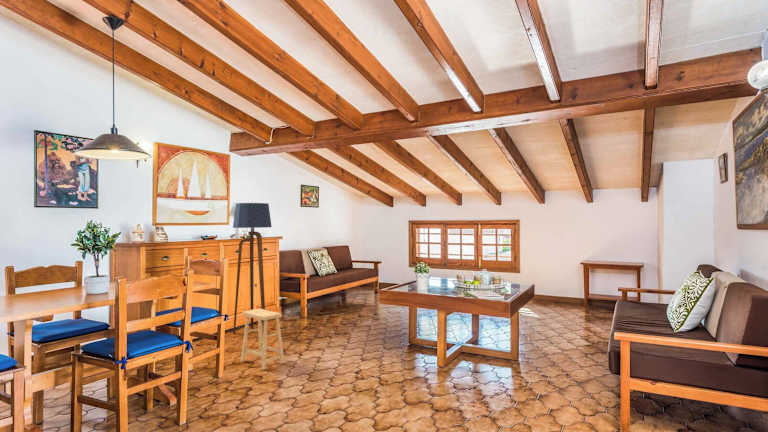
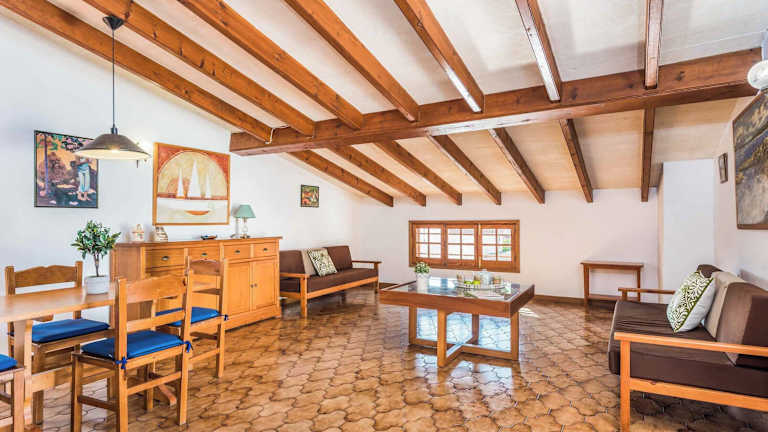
- footstool [240,308,286,371]
- floor lamp [232,202,273,335]
